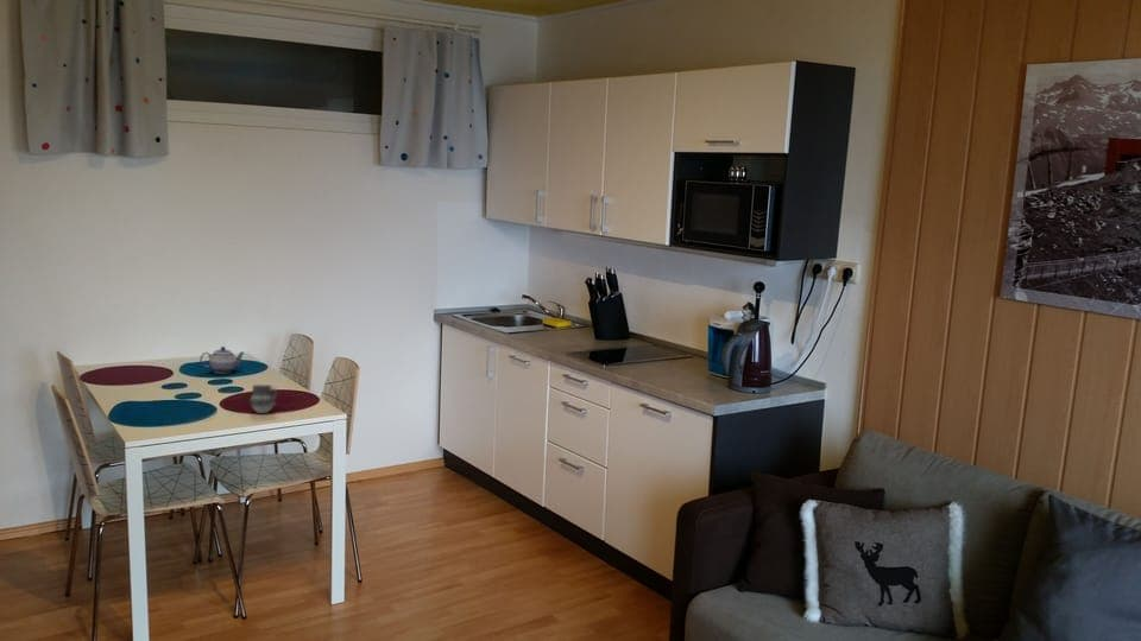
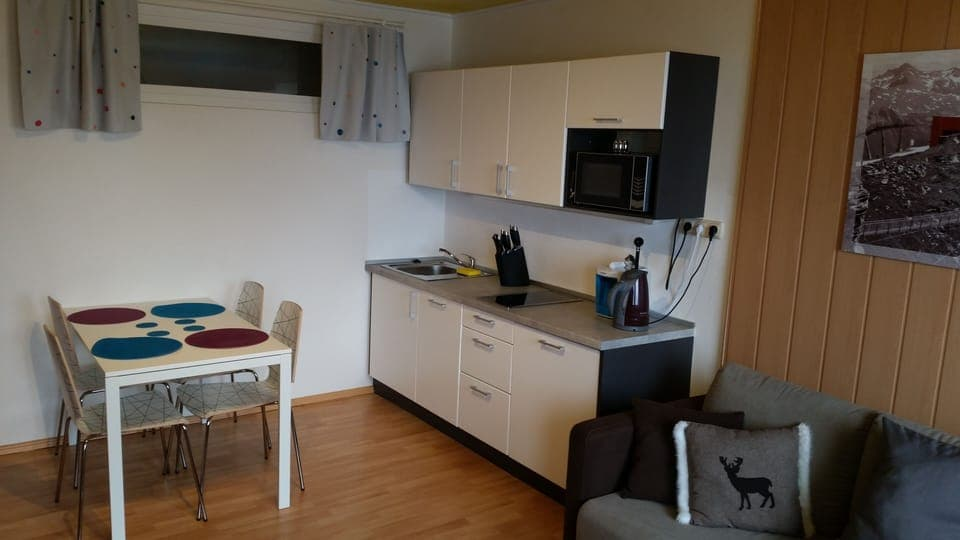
- teapot [198,345,246,374]
- cup [248,383,279,414]
